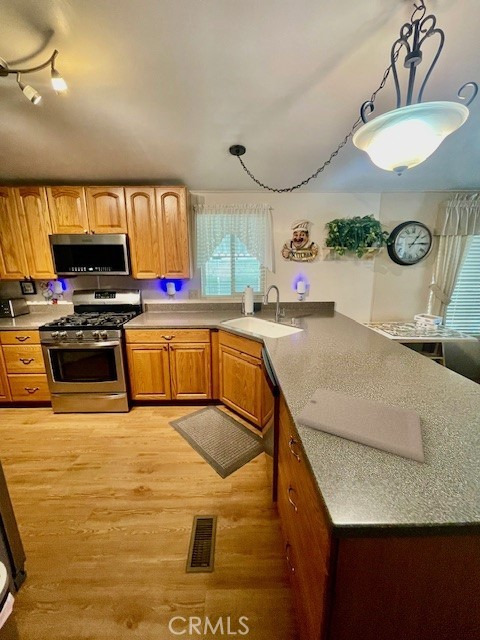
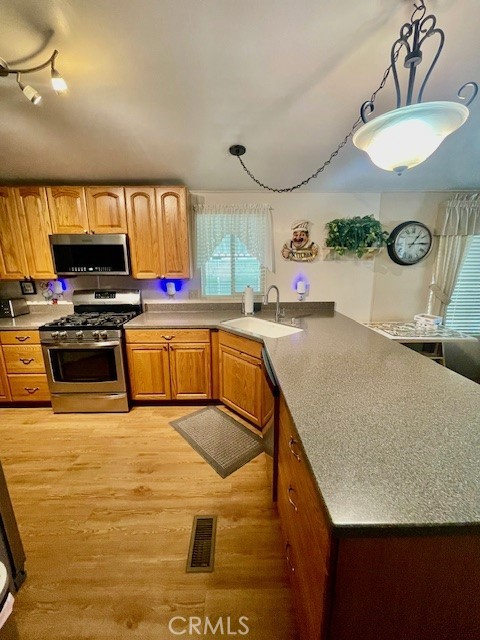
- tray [295,387,425,464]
